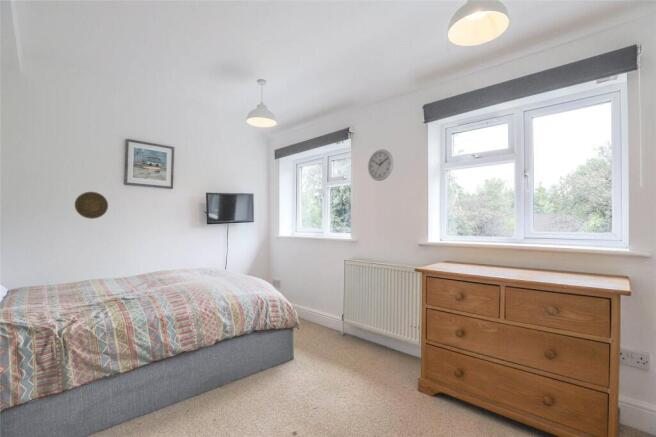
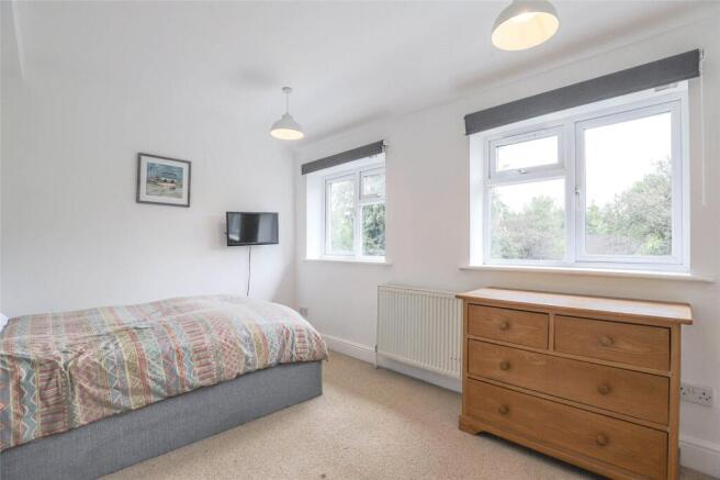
- wall clock [367,149,395,182]
- decorative plate [74,191,109,220]
